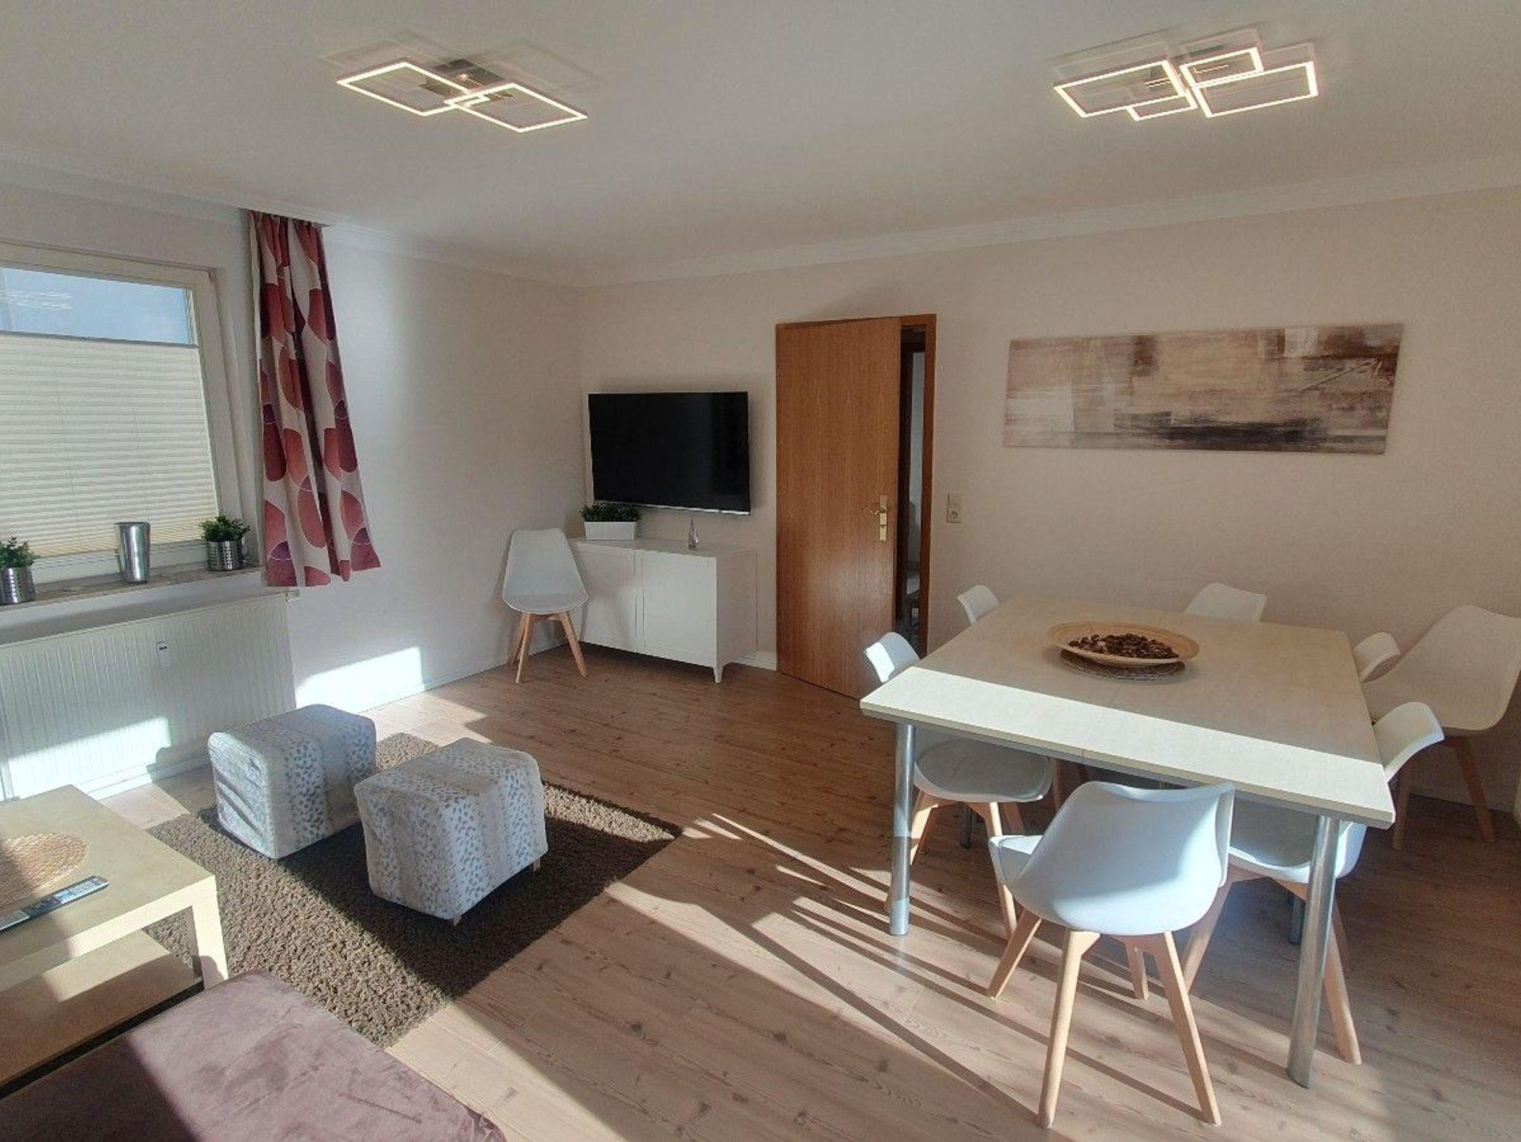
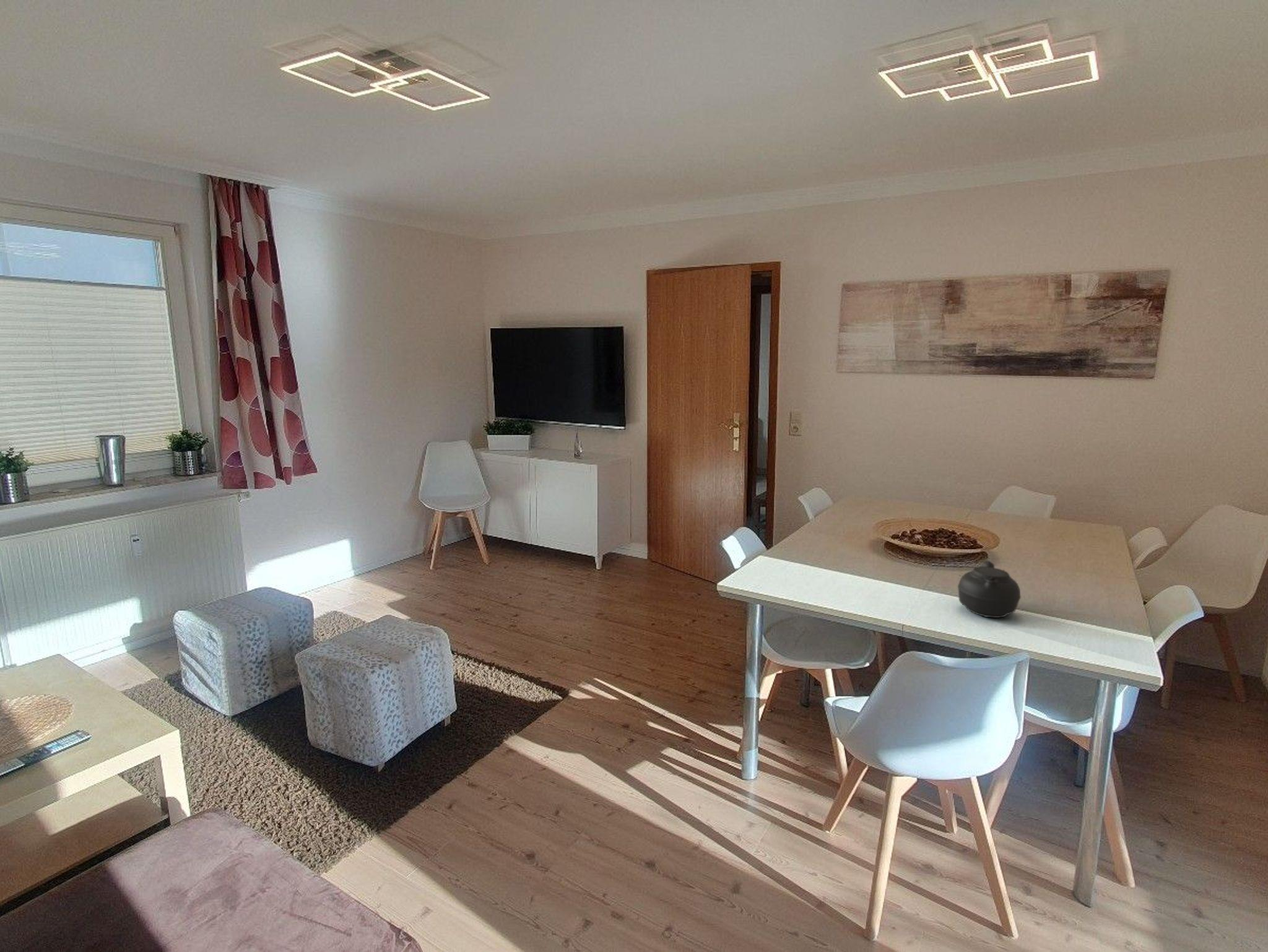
+ teapot [955,560,1022,618]
